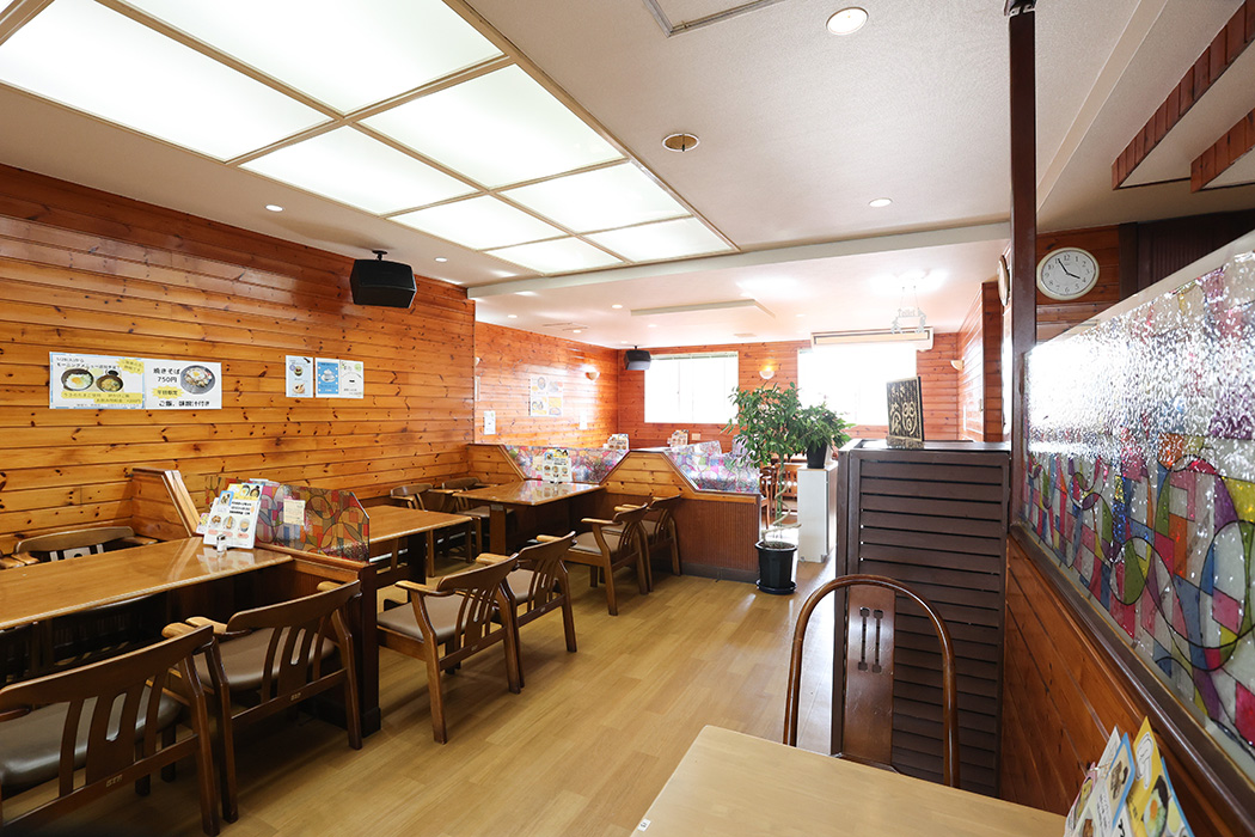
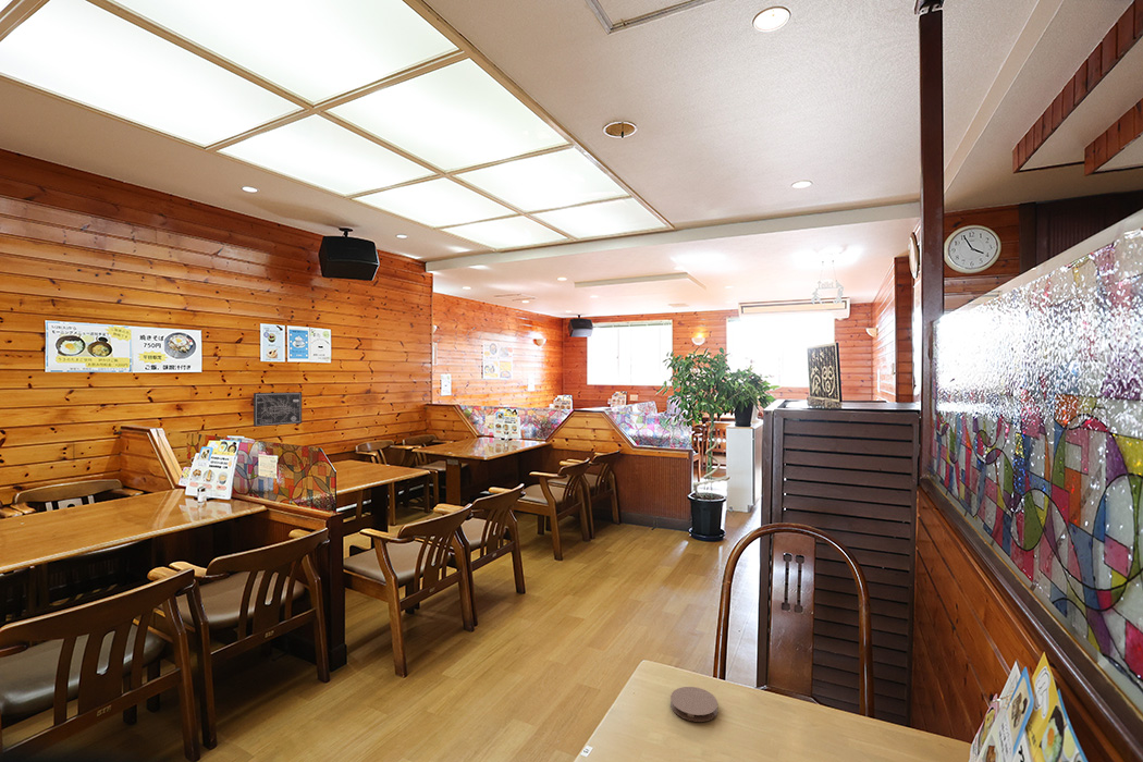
+ coaster [669,686,718,723]
+ wall art [253,391,303,428]
